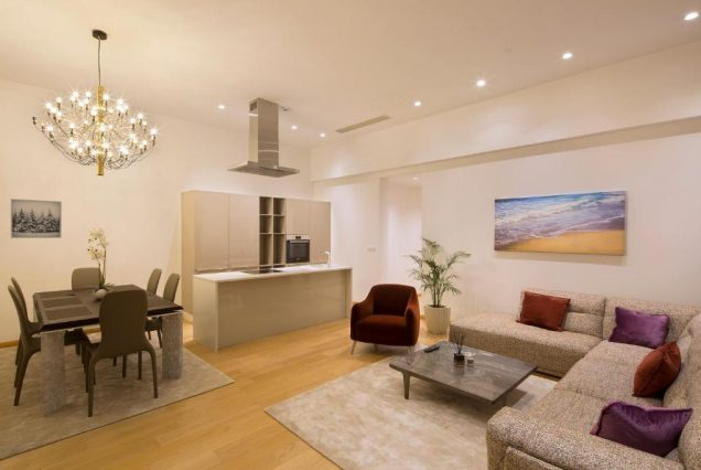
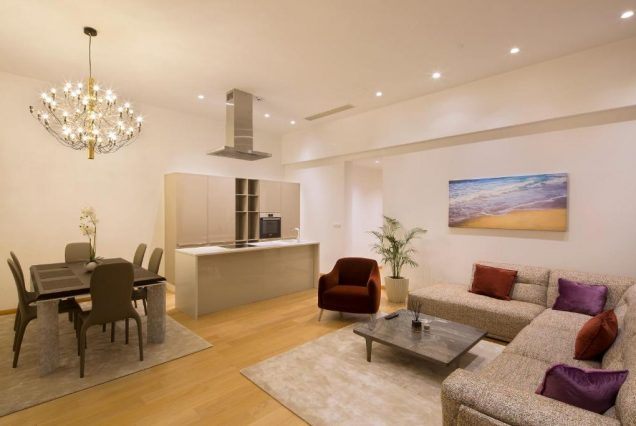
- wall art [10,197,63,239]
